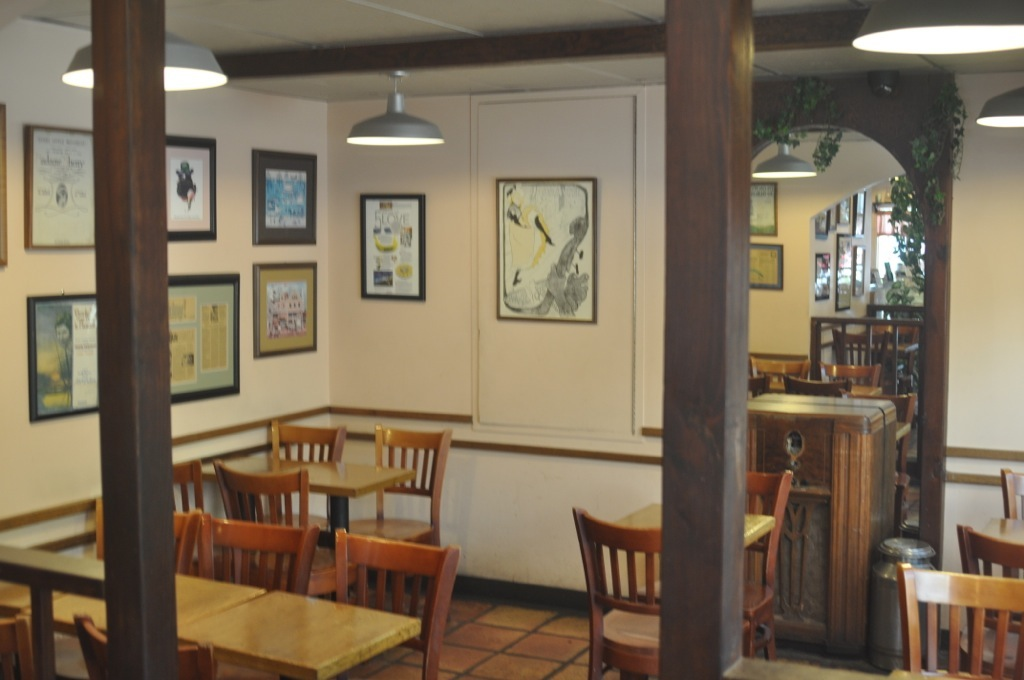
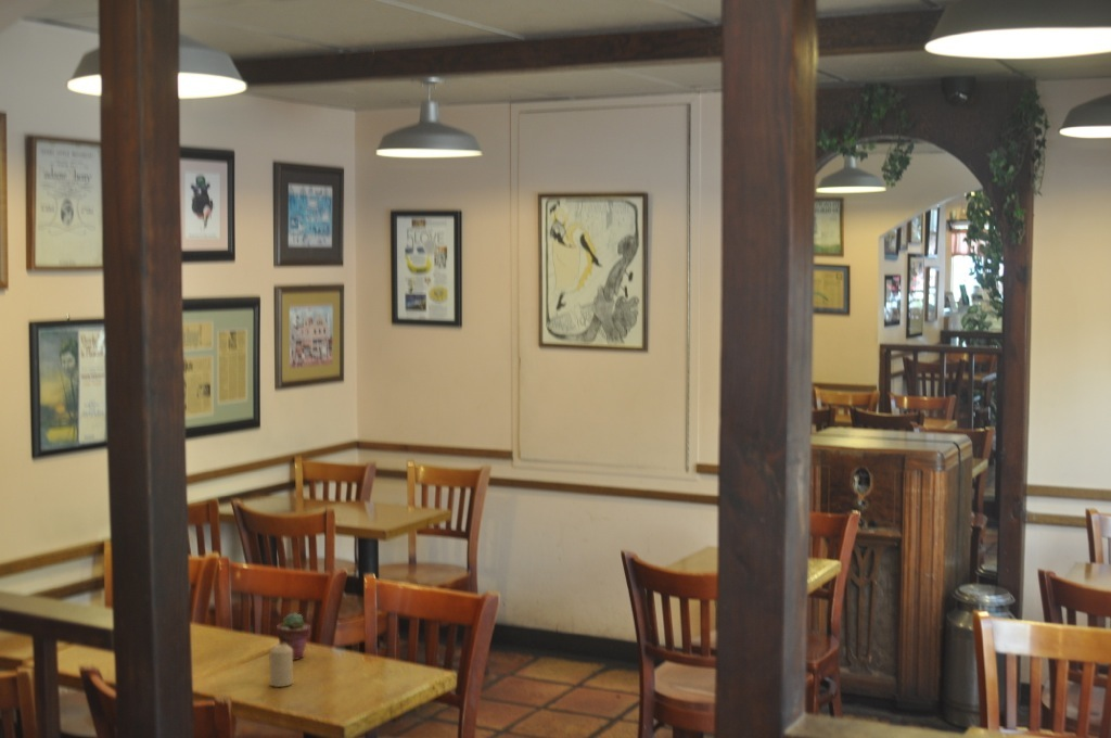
+ candle [269,642,294,688]
+ potted succulent [276,611,311,661]
